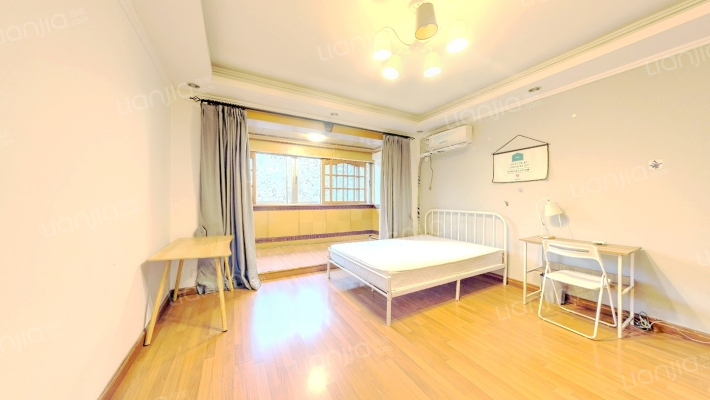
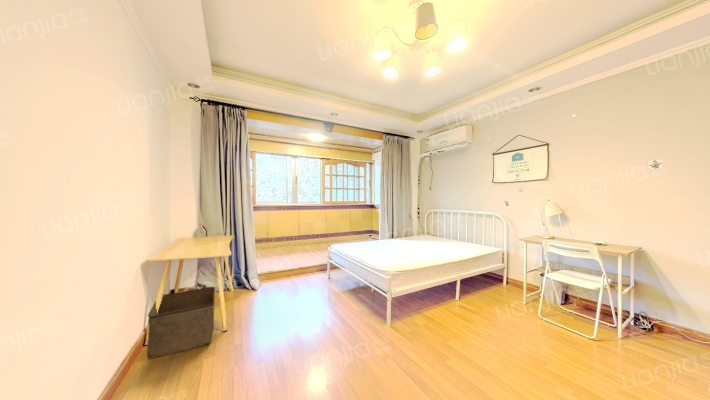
+ storage bin [146,286,216,361]
